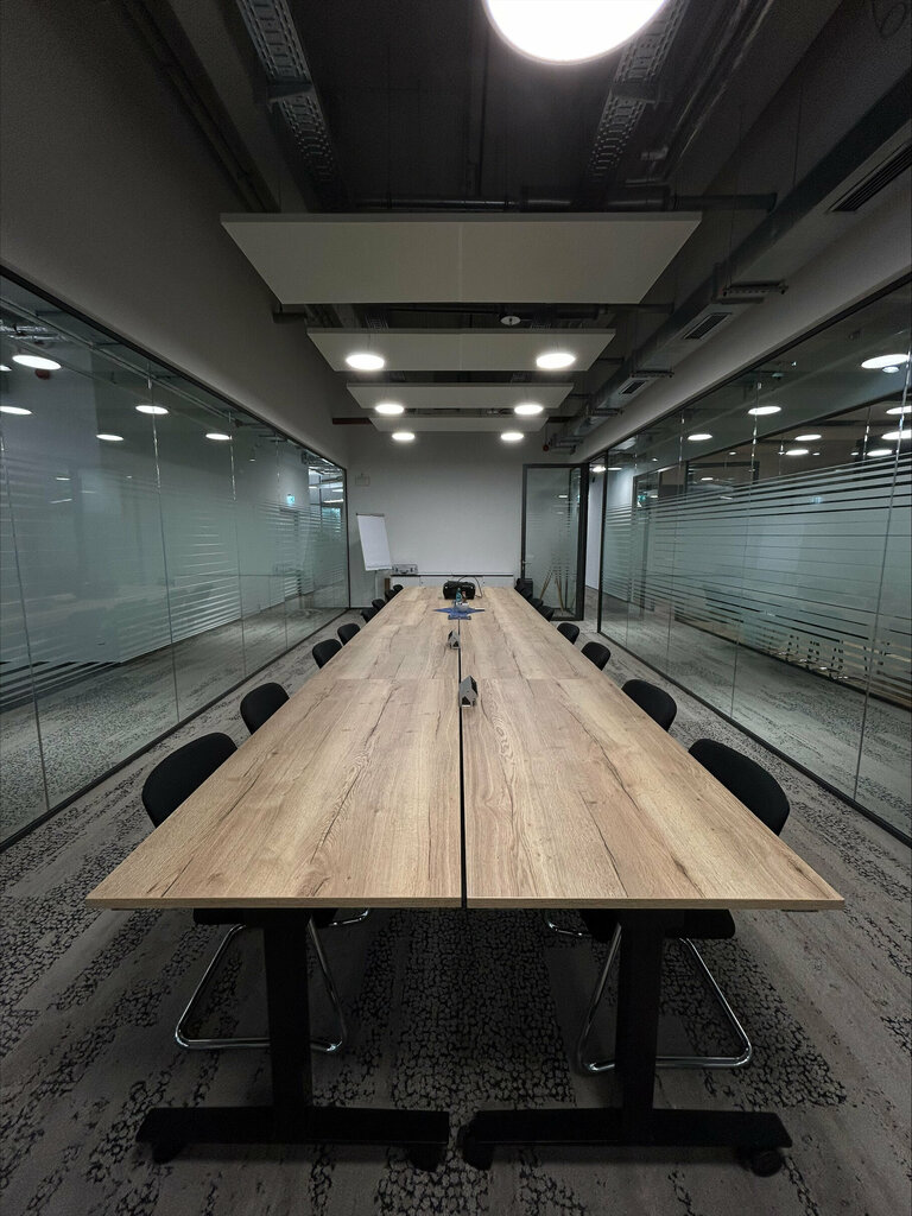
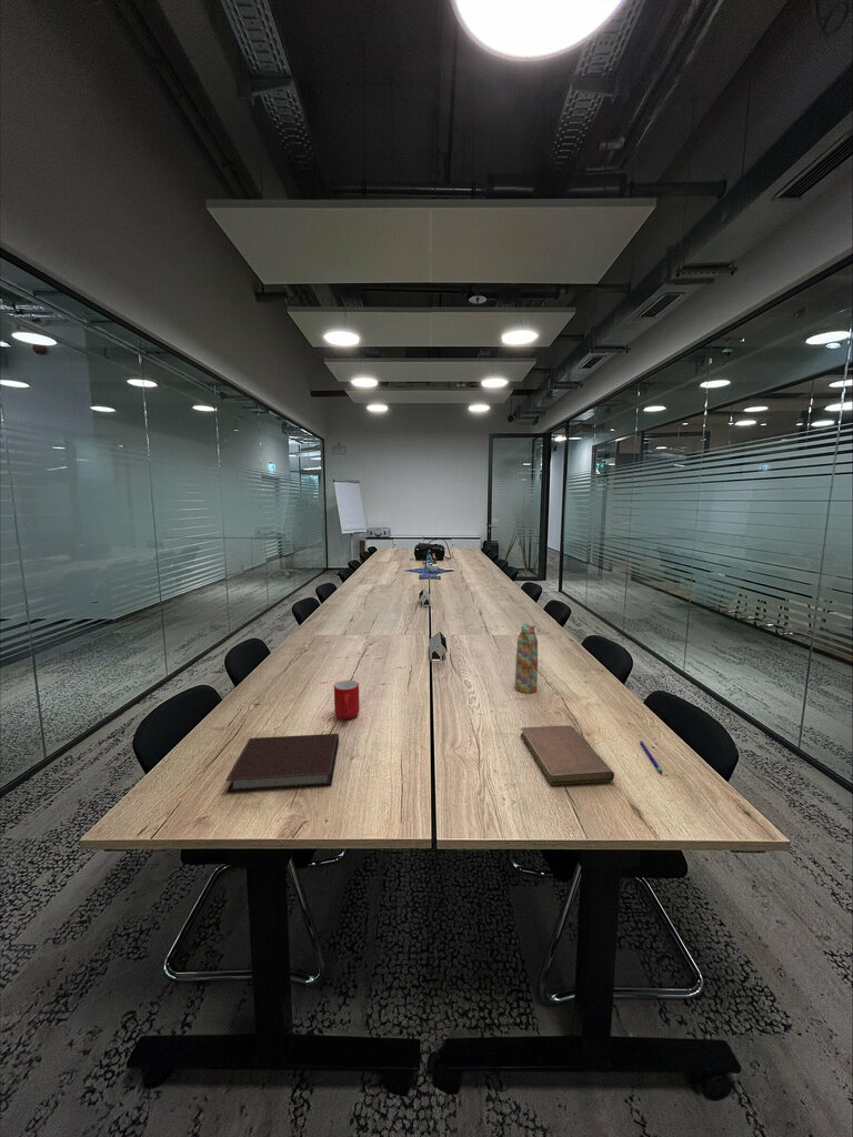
+ water bottle [514,623,539,694]
+ pen [639,739,663,774]
+ notebook [520,724,615,786]
+ cup [333,680,361,720]
+ notebook [225,733,340,793]
